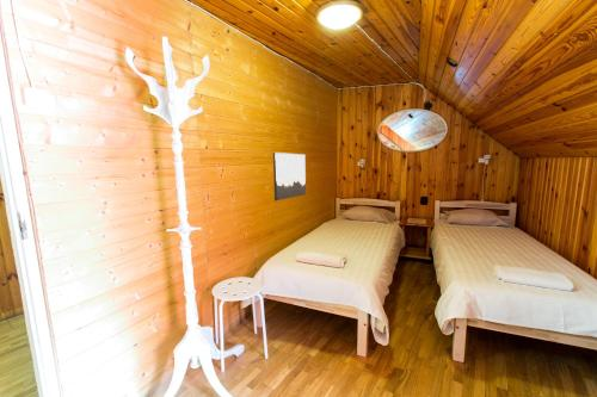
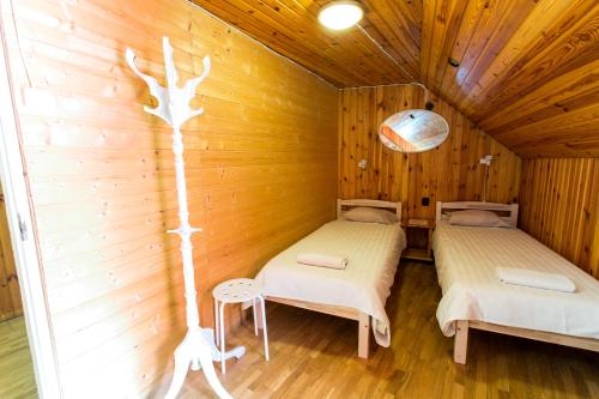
- wall art [272,151,307,201]
